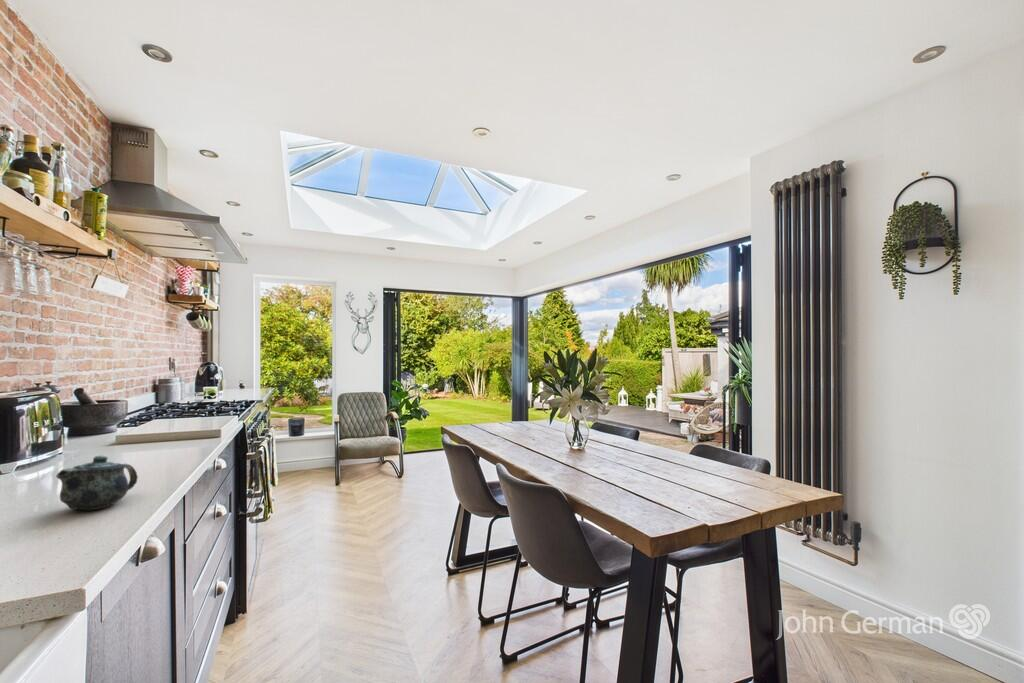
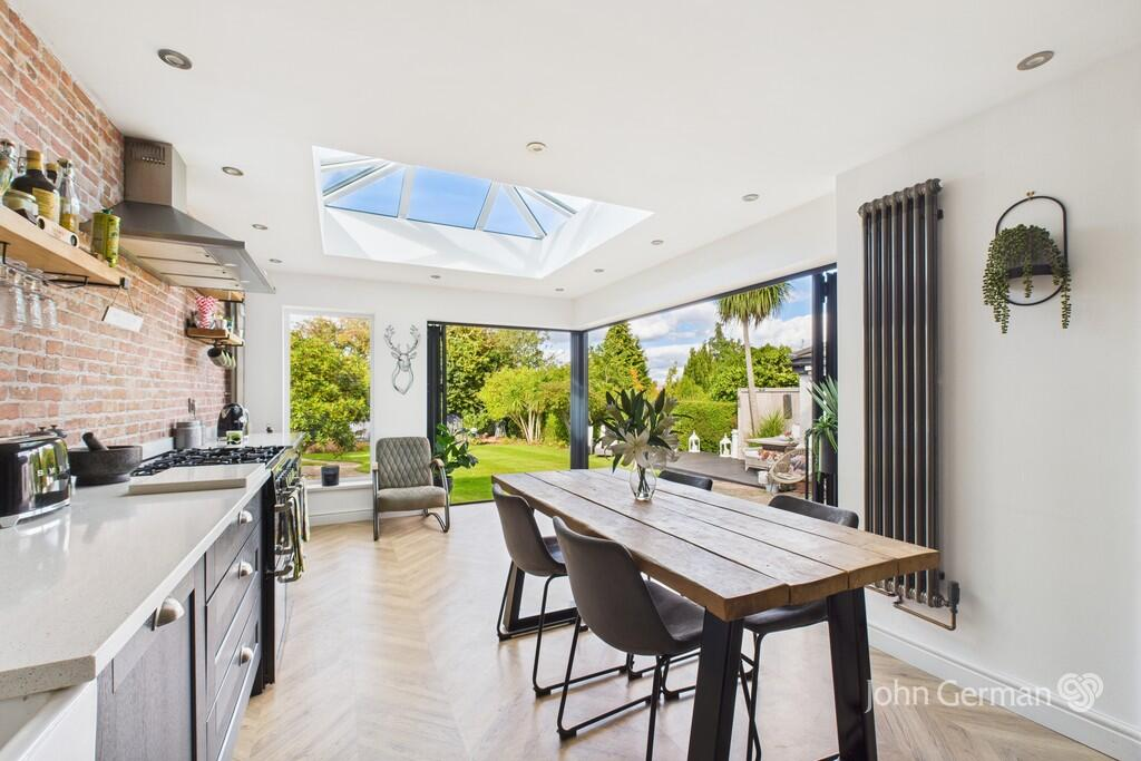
- chinaware [55,455,139,511]
